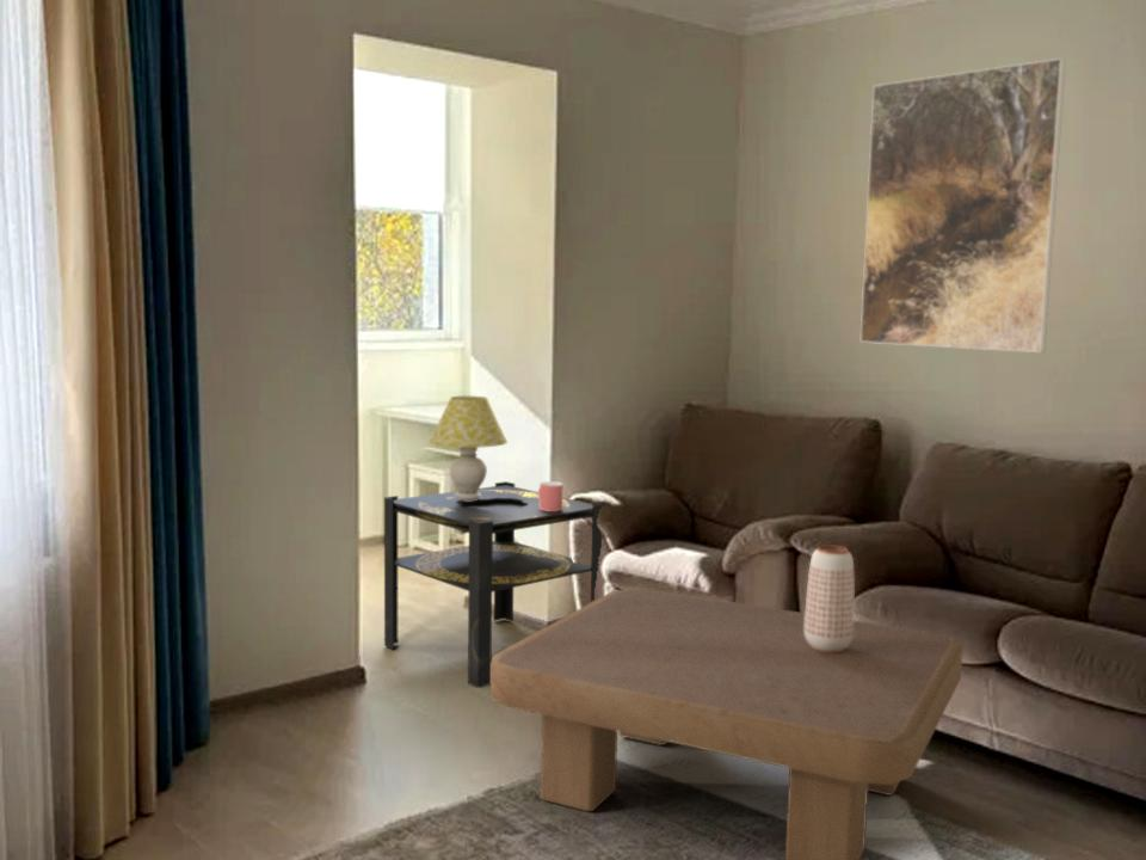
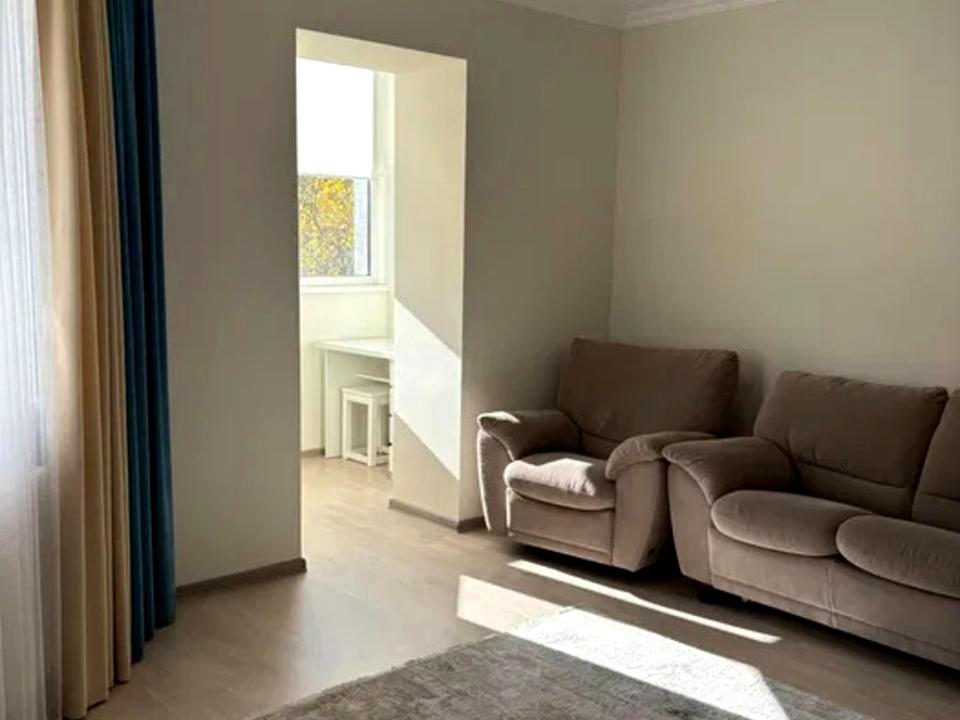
- side table [383,480,605,689]
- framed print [860,57,1067,354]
- planter [803,545,856,653]
- coffee table [489,588,965,860]
- table lamp [429,395,509,502]
- mug [537,480,563,511]
